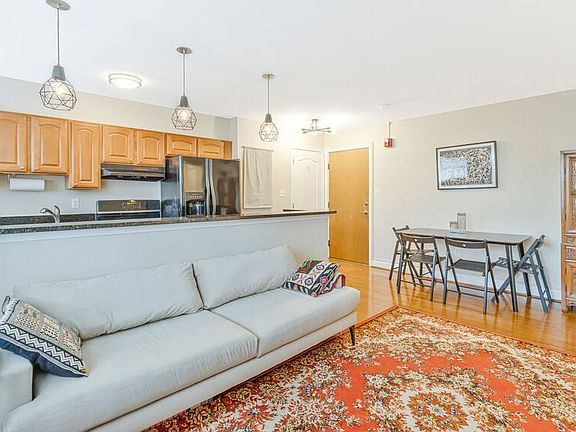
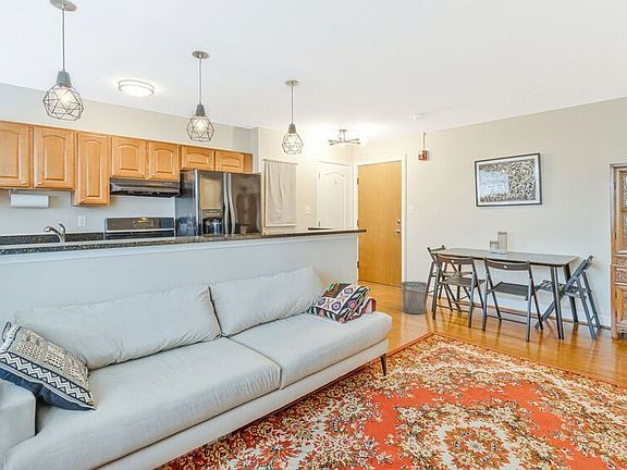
+ waste bin [401,281,428,314]
